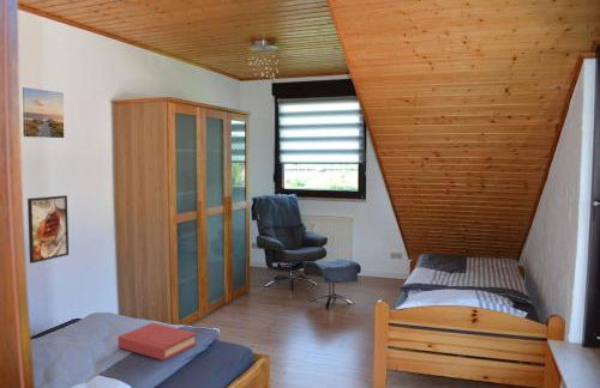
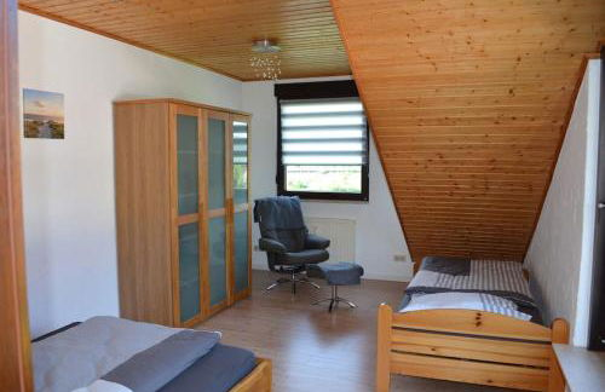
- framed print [26,194,70,265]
- hardback book [116,321,198,362]
